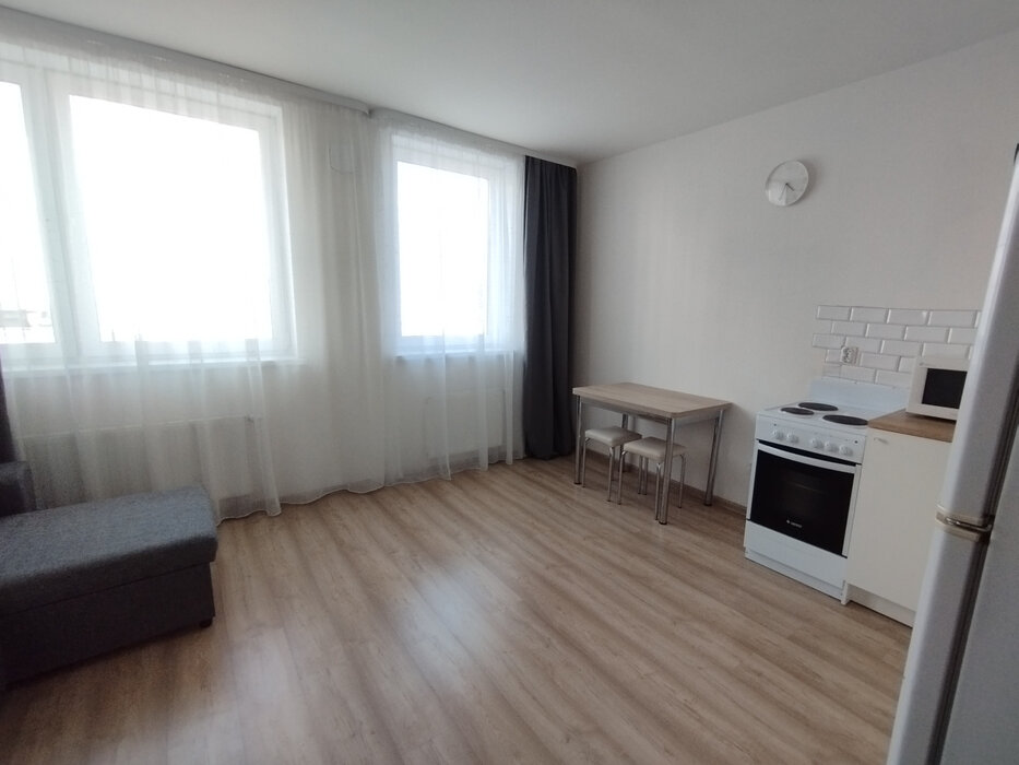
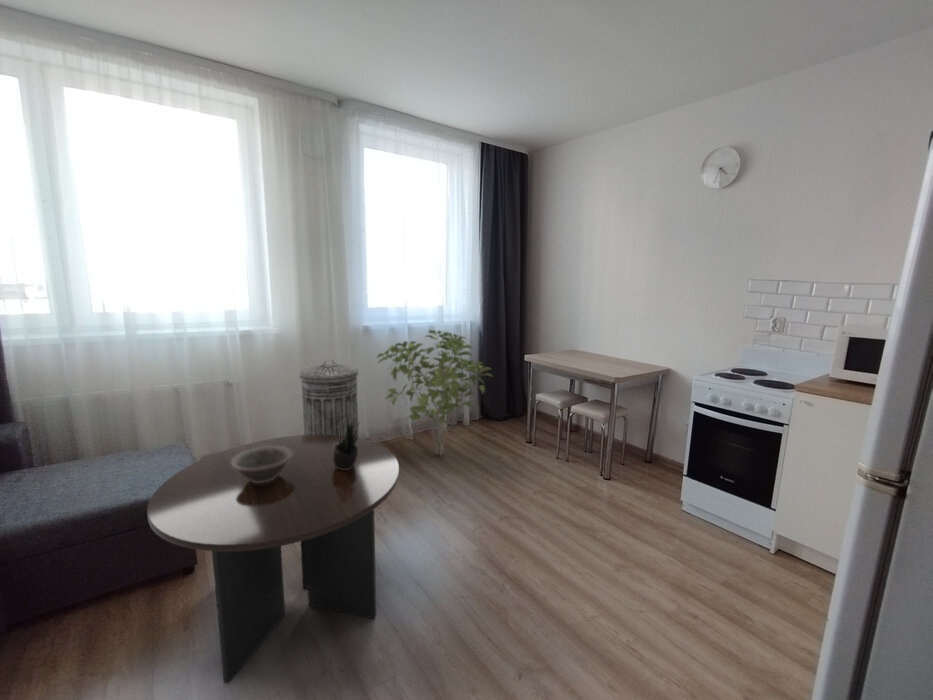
+ decorative bowl [231,447,293,483]
+ potted plant [333,411,361,470]
+ shrub [375,329,494,457]
+ trash can [299,359,359,437]
+ coffee table [146,434,400,684]
